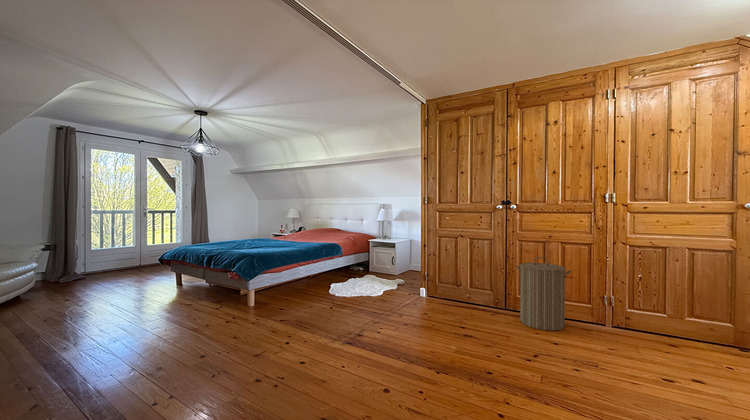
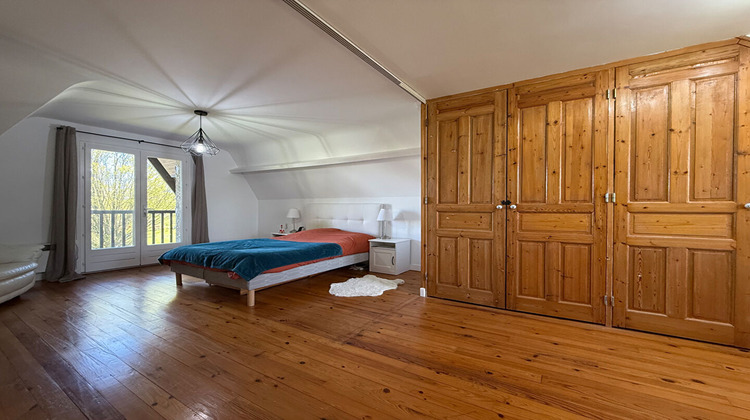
- laundry hamper [514,256,572,332]
